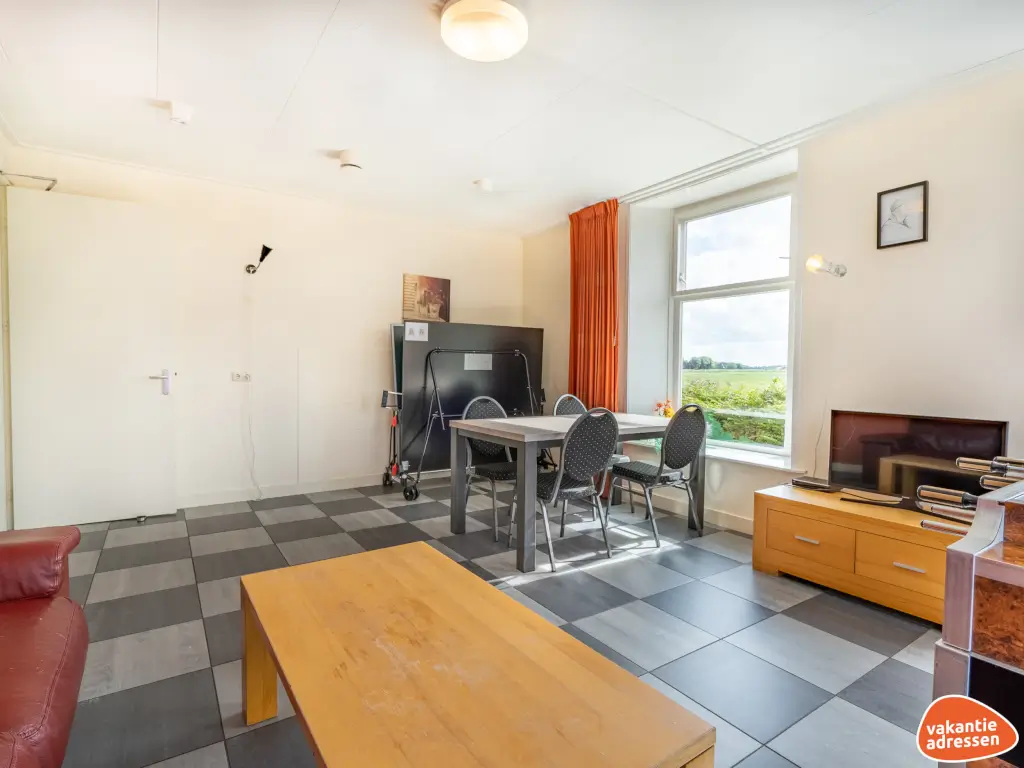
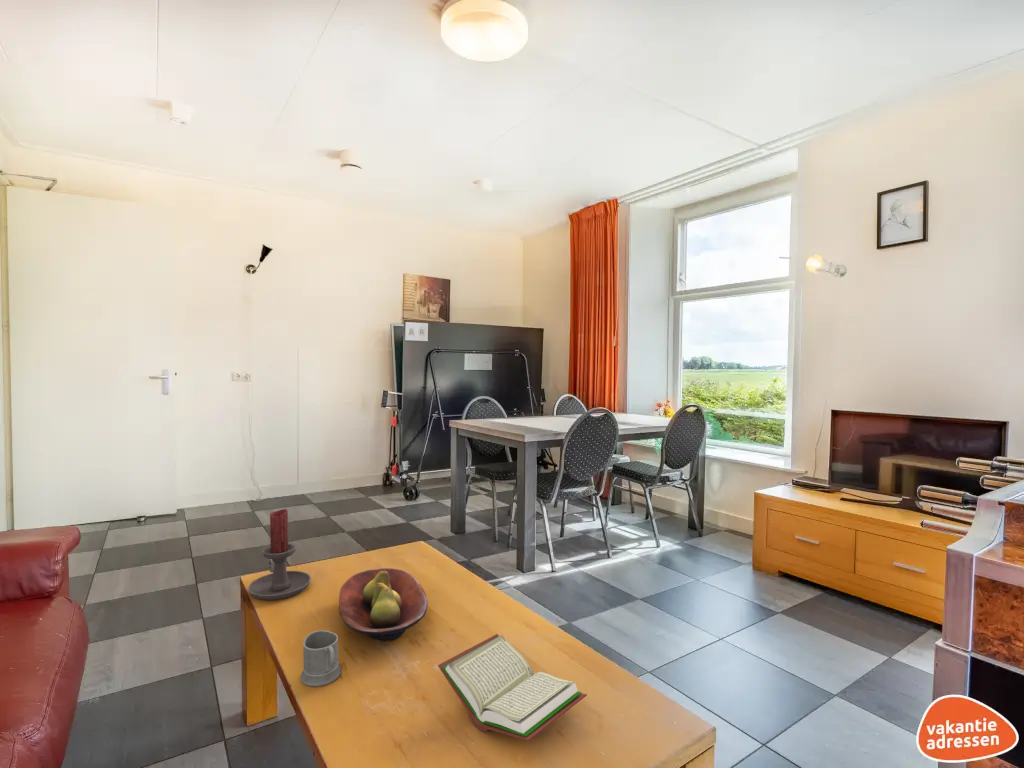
+ fruit bowl [338,567,428,642]
+ candle holder [247,508,312,601]
+ mug [300,629,342,688]
+ book [437,633,588,742]
